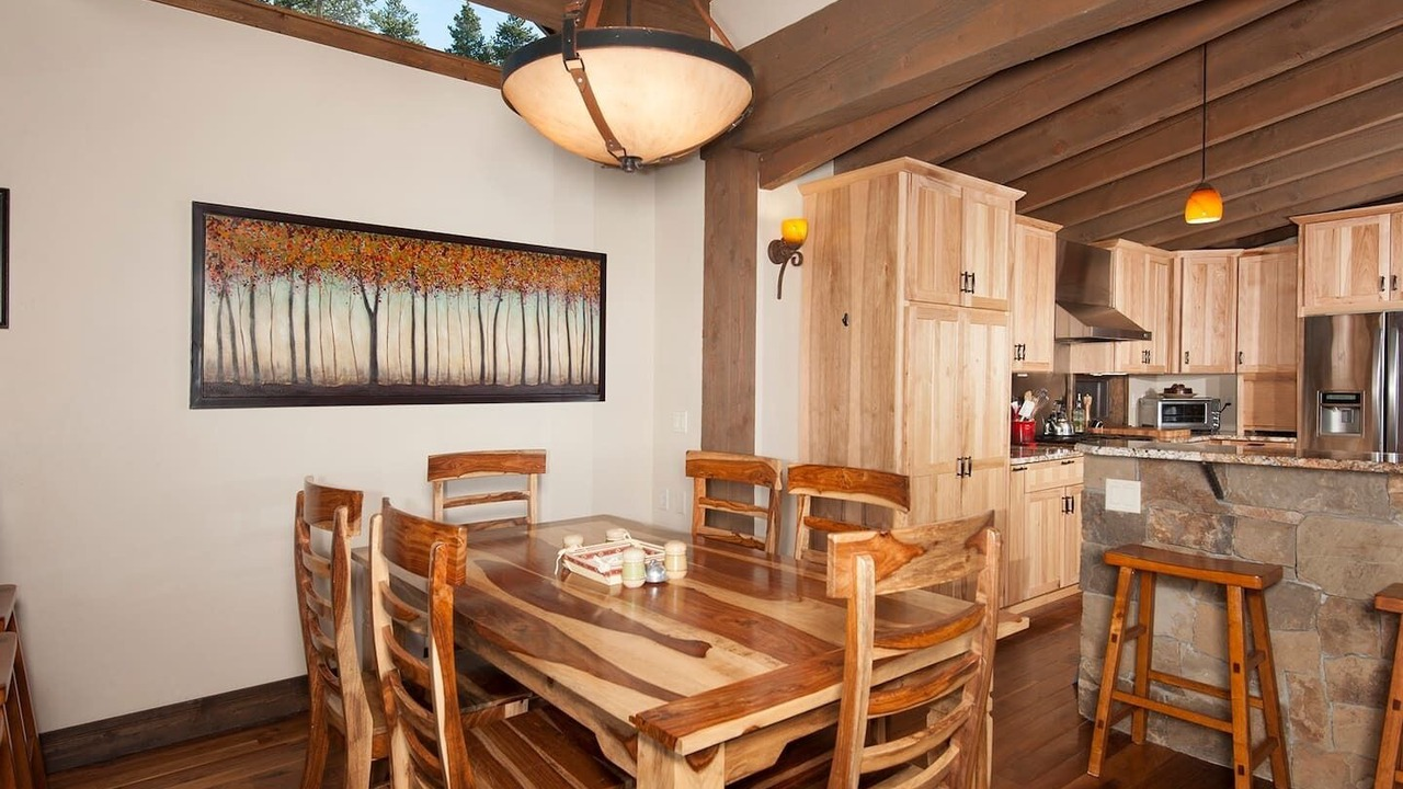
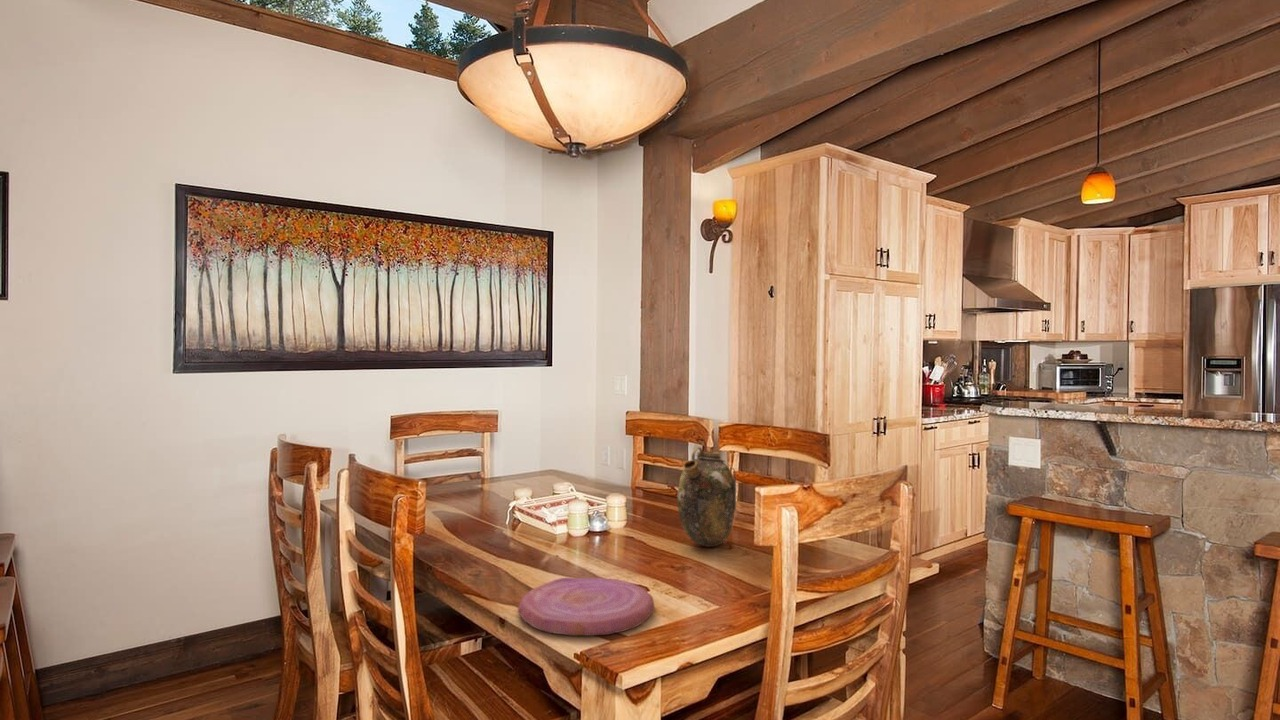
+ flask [676,445,737,548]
+ plate [517,577,656,637]
